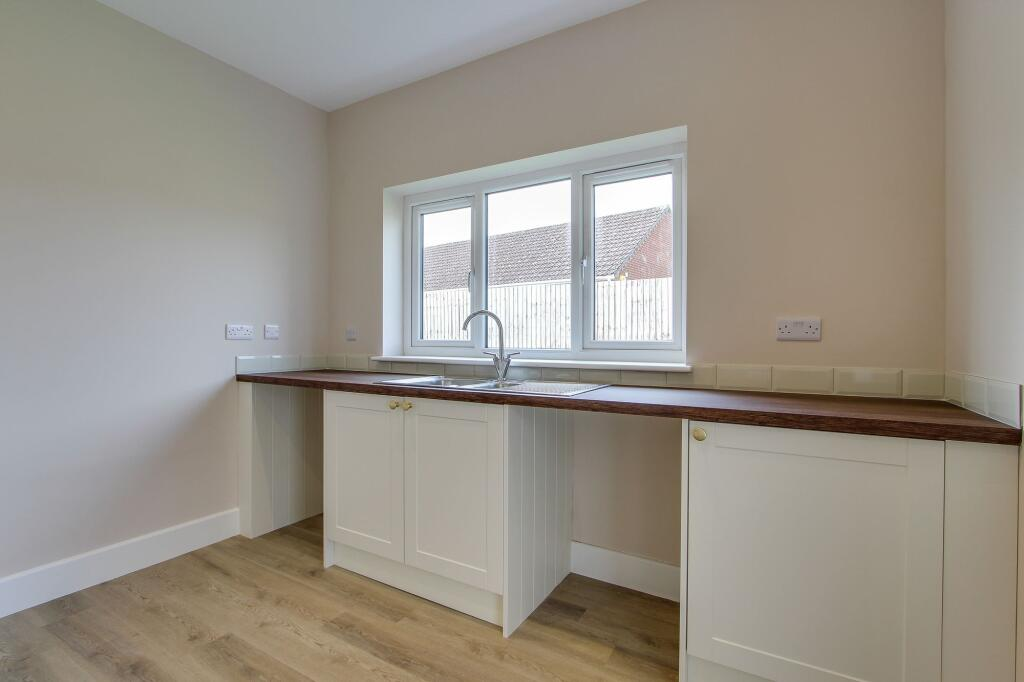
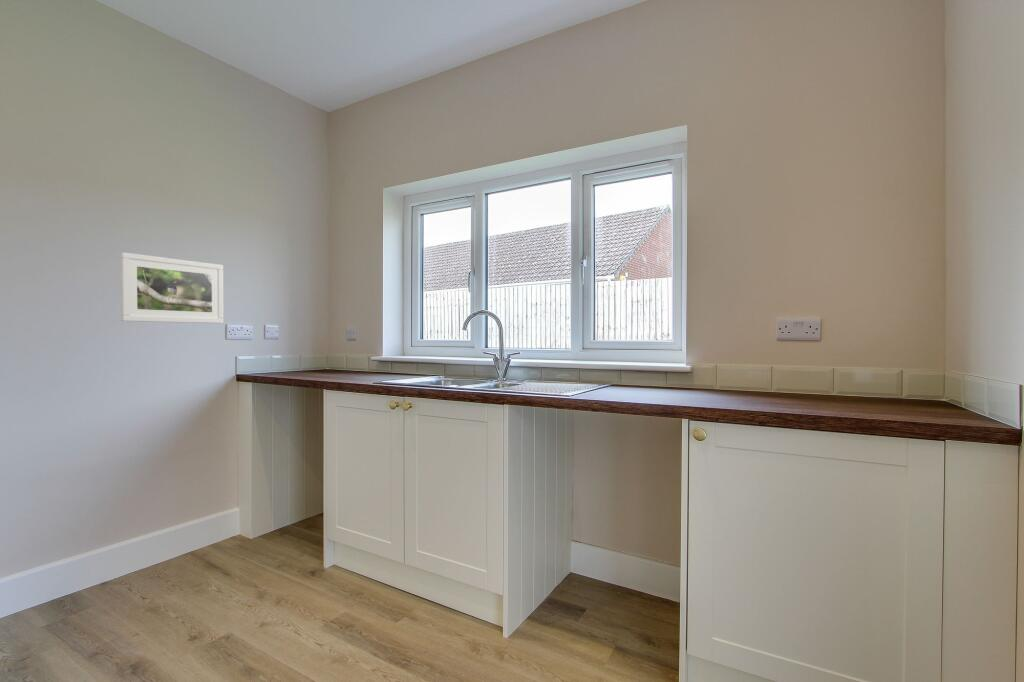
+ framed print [120,251,225,324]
